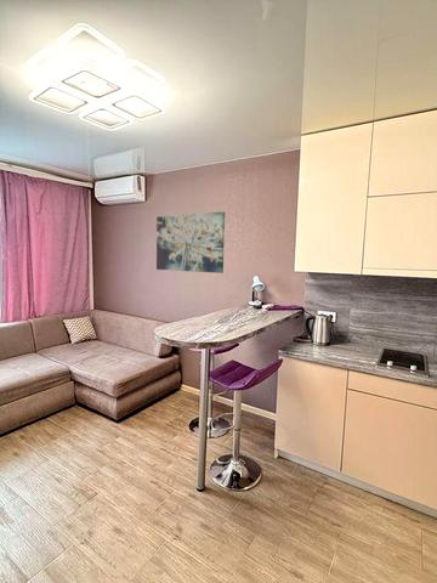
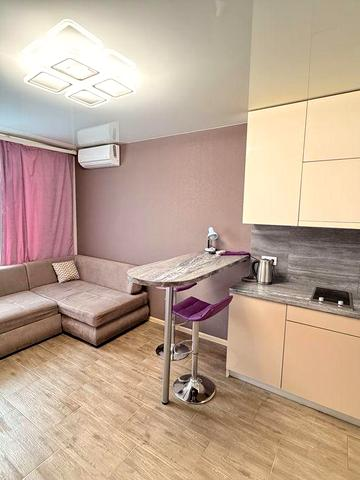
- wall art [155,210,226,274]
